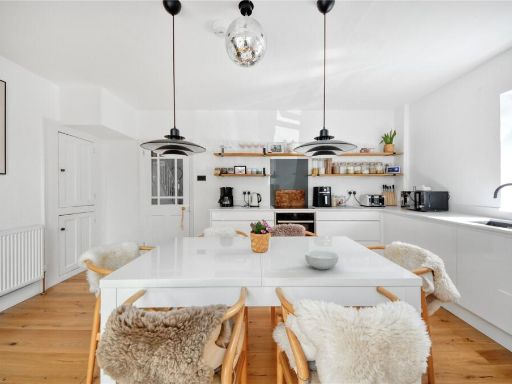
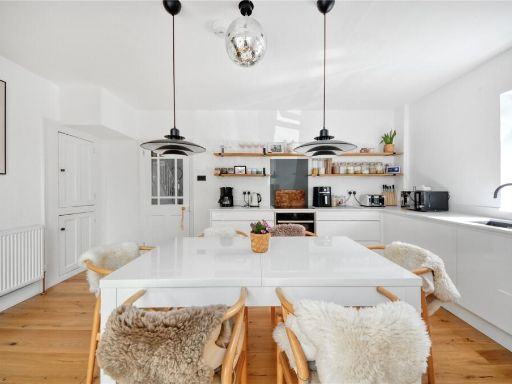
- cereal bowl [304,250,339,270]
